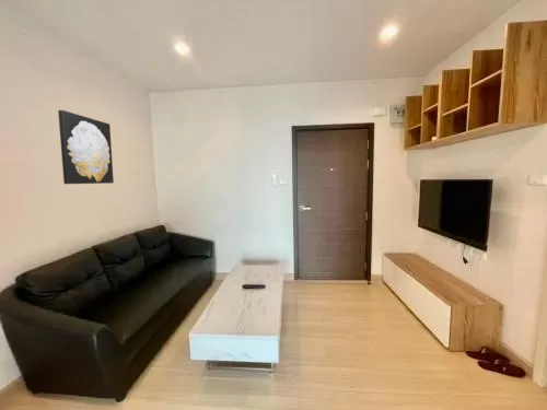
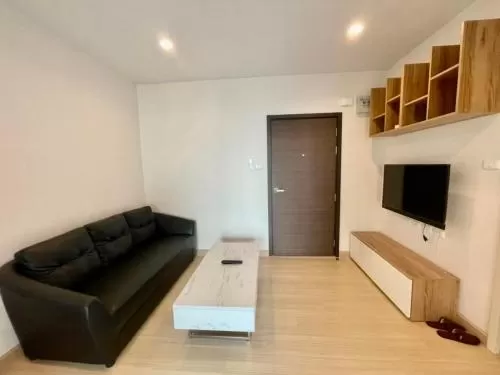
- wall art [57,109,115,185]
